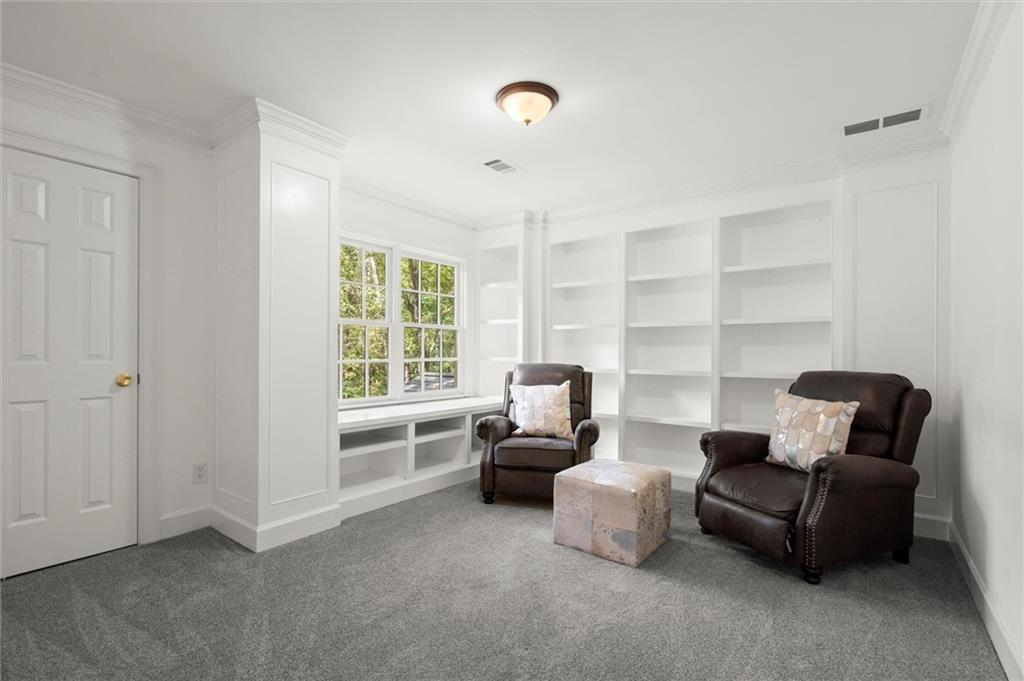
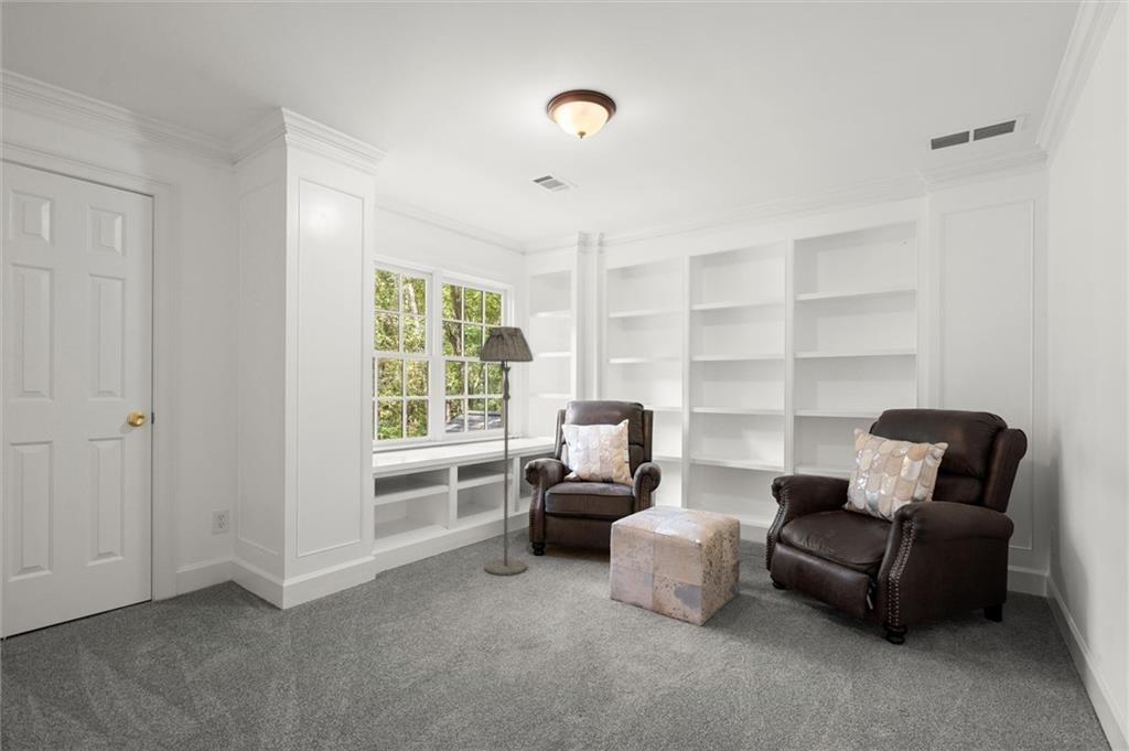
+ floor lamp [479,325,535,576]
